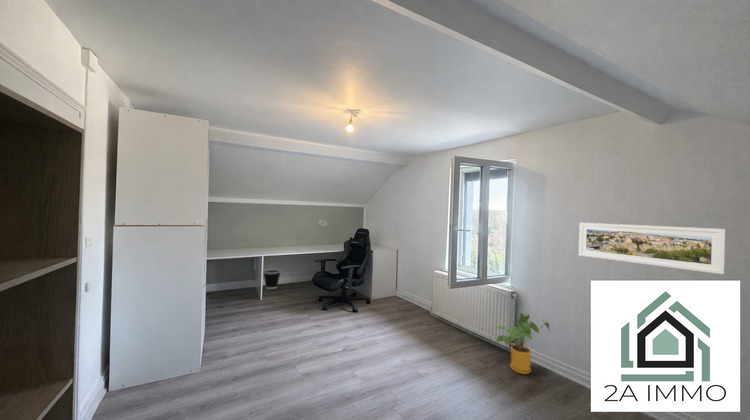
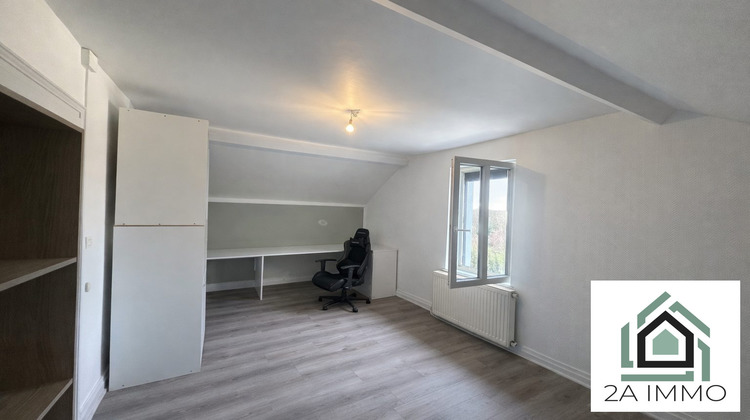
- house plant [494,312,552,375]
- wastebasket [263,268,282,290]
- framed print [578,222,726,275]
